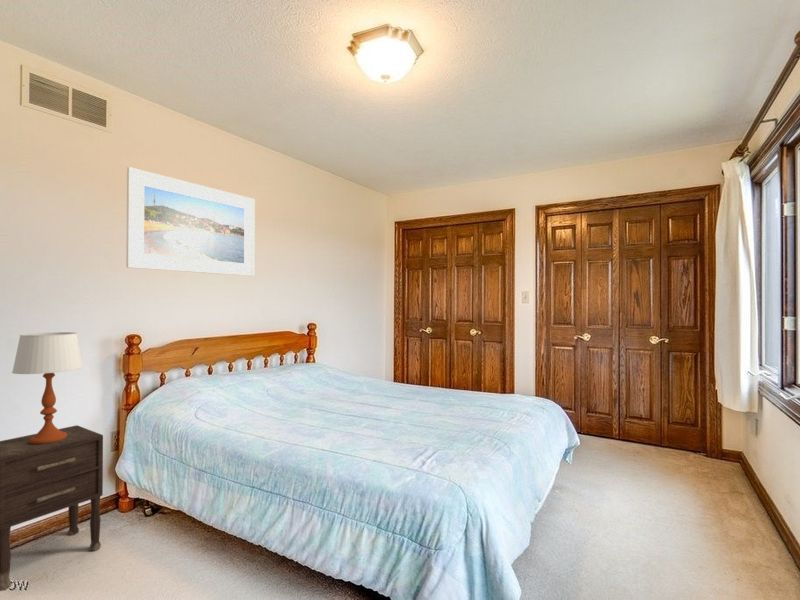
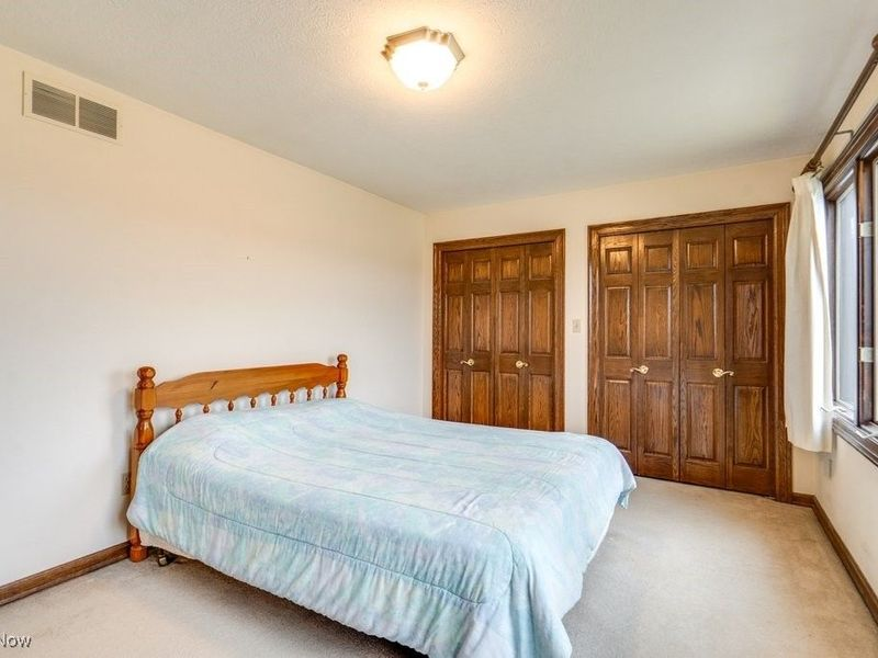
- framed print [125,166,256,277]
- table lamp [11,331,84,445]
- nightstand [0,424,104,592]
